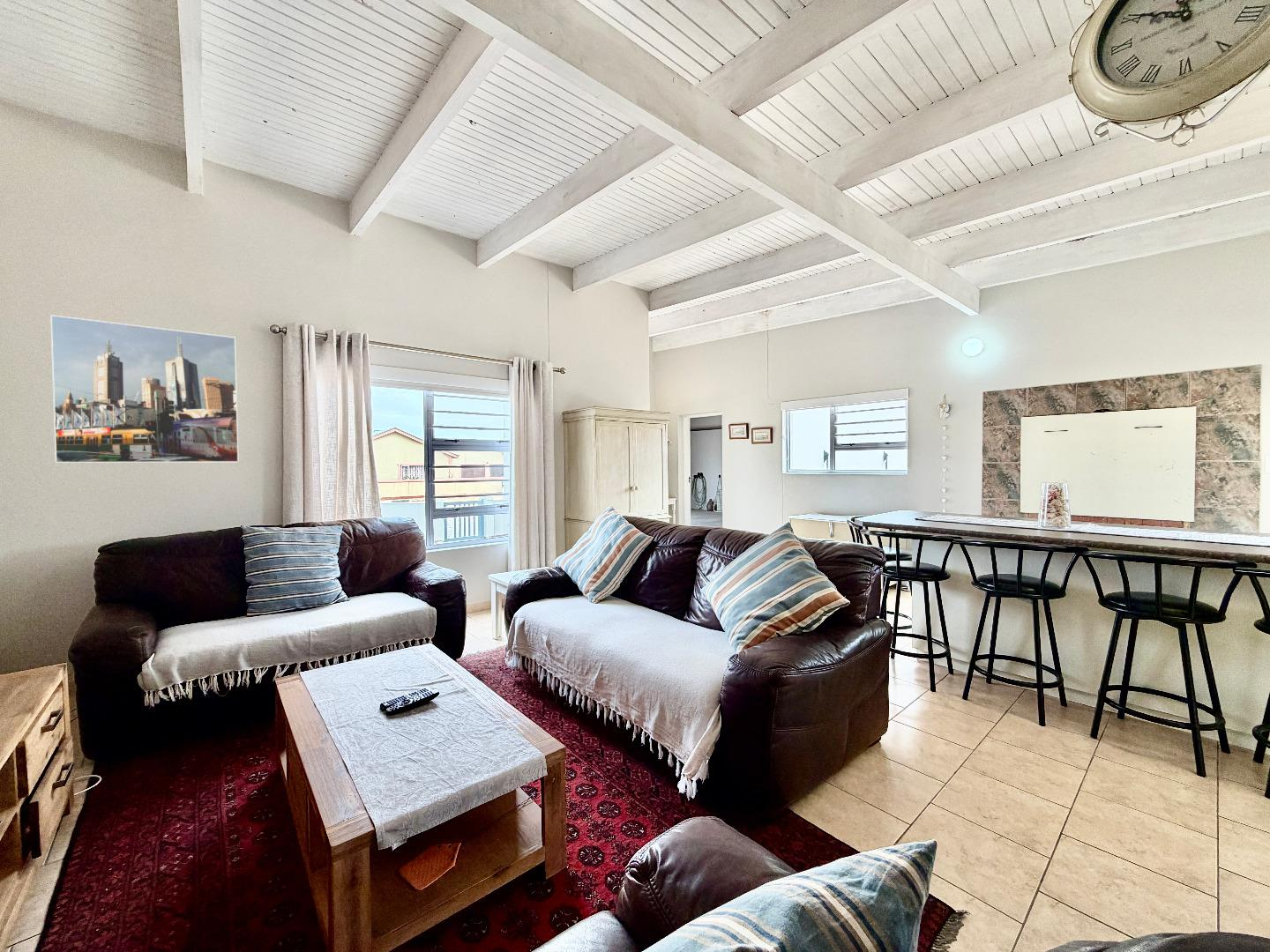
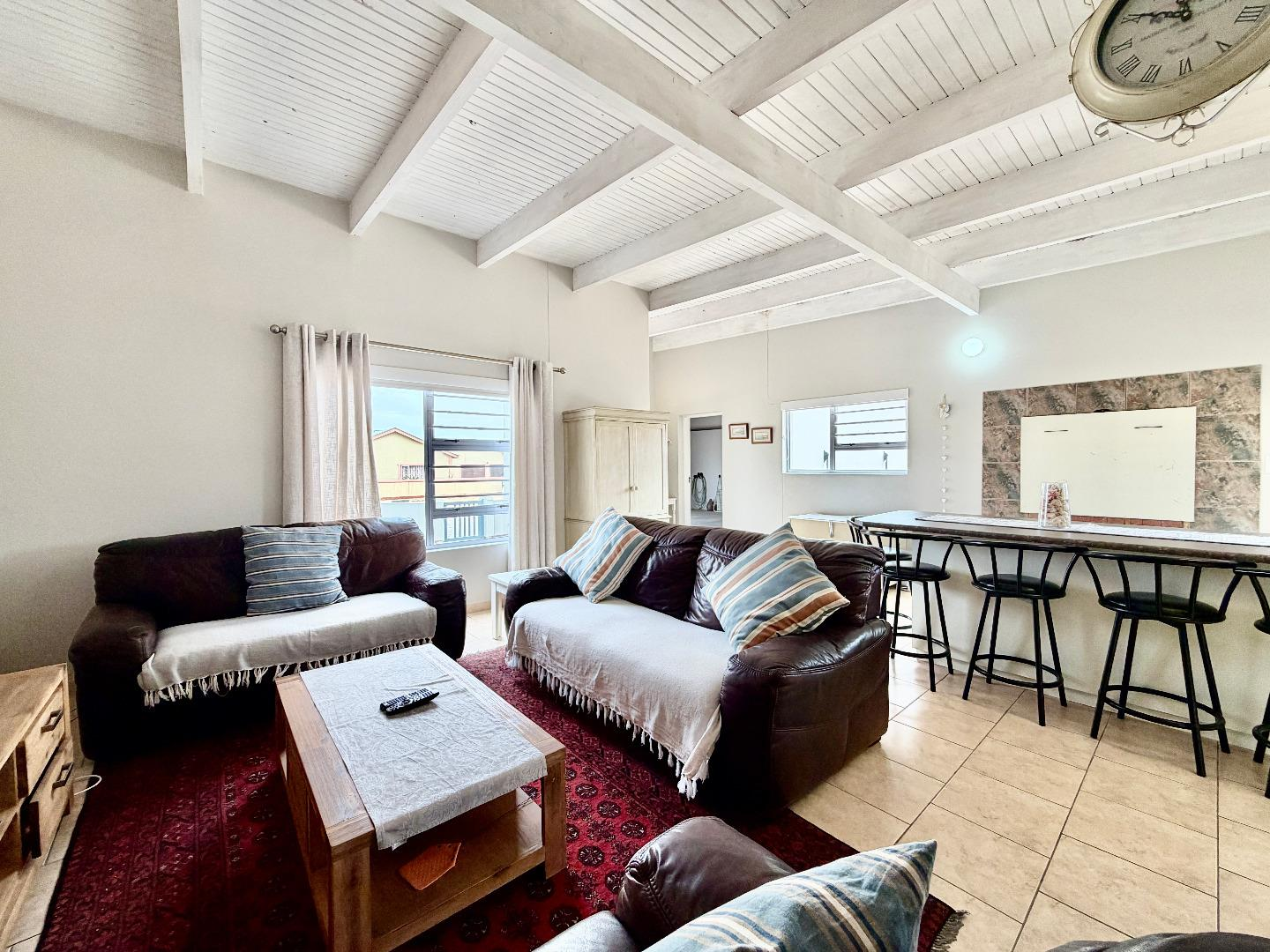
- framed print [49,314,240,464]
